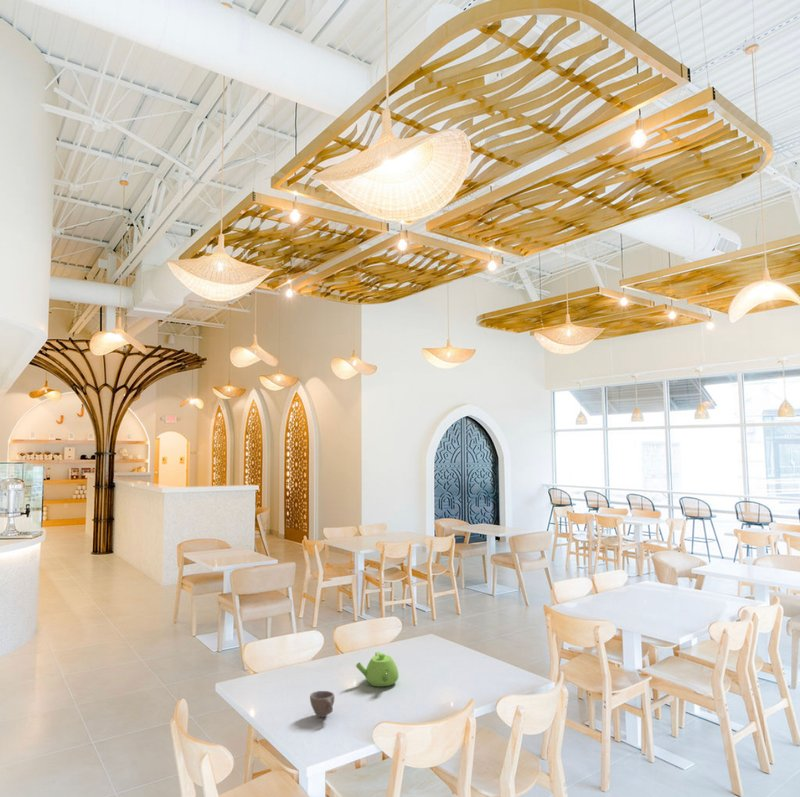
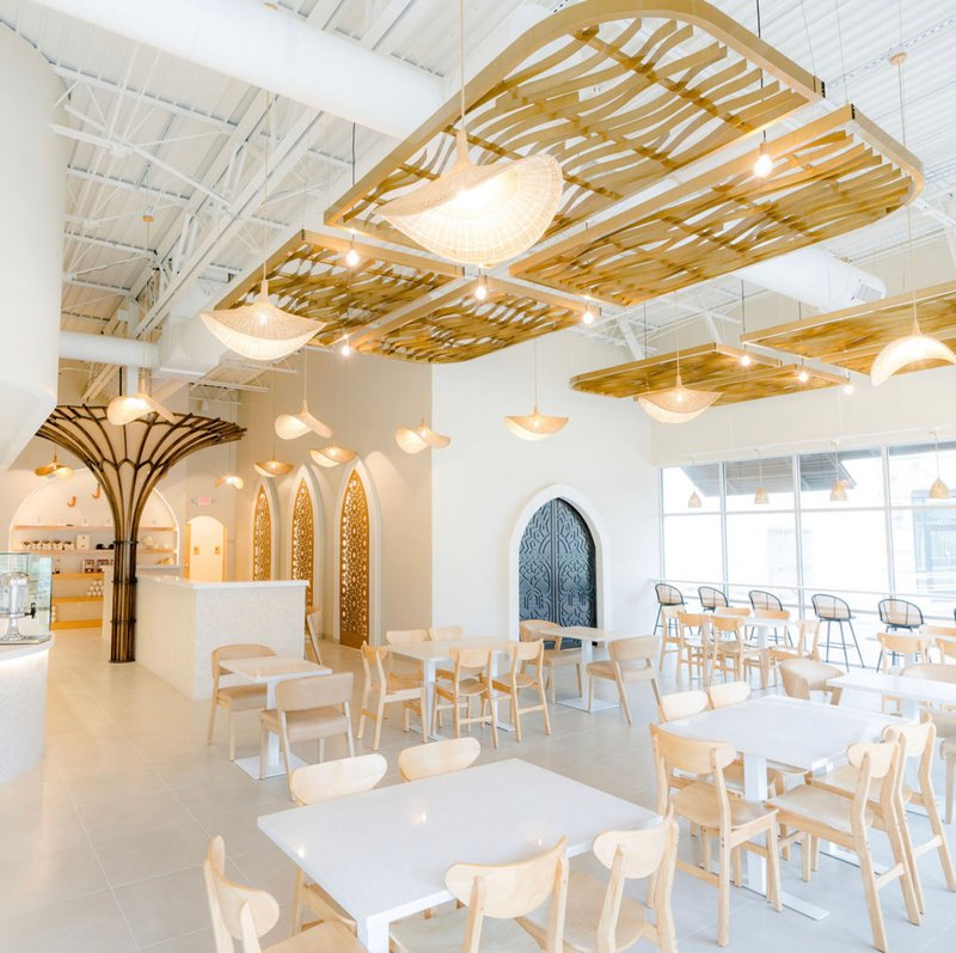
- cup [309,690,336,718]
- teapot [355,651,400,687]
